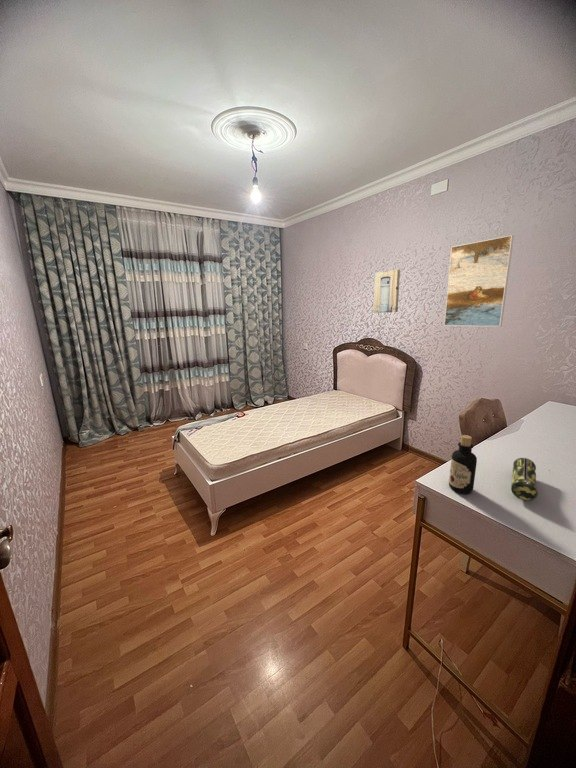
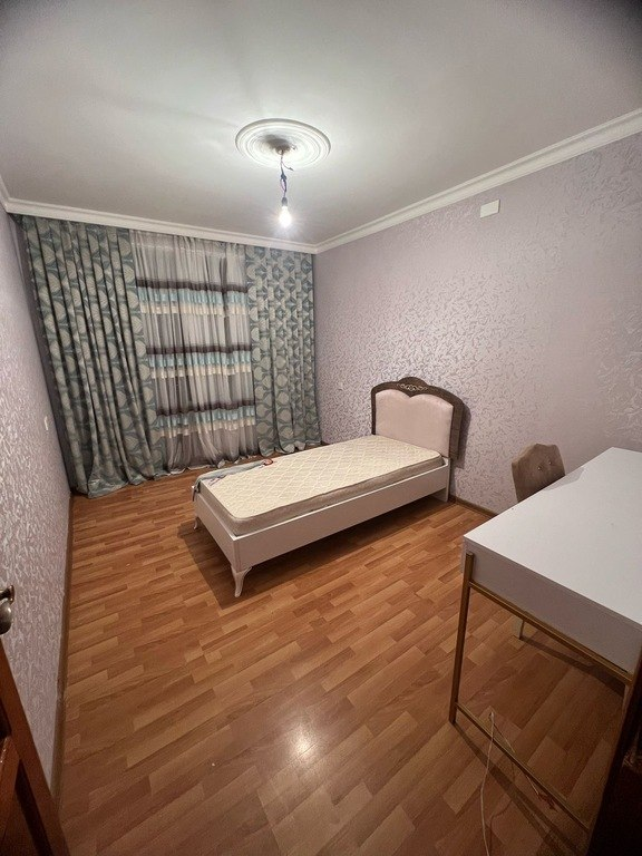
- pencil case [510,457,539,502]
- bottle [448,434,478,494]
- wall art [373,269,401,314]
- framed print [443,234,515,328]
